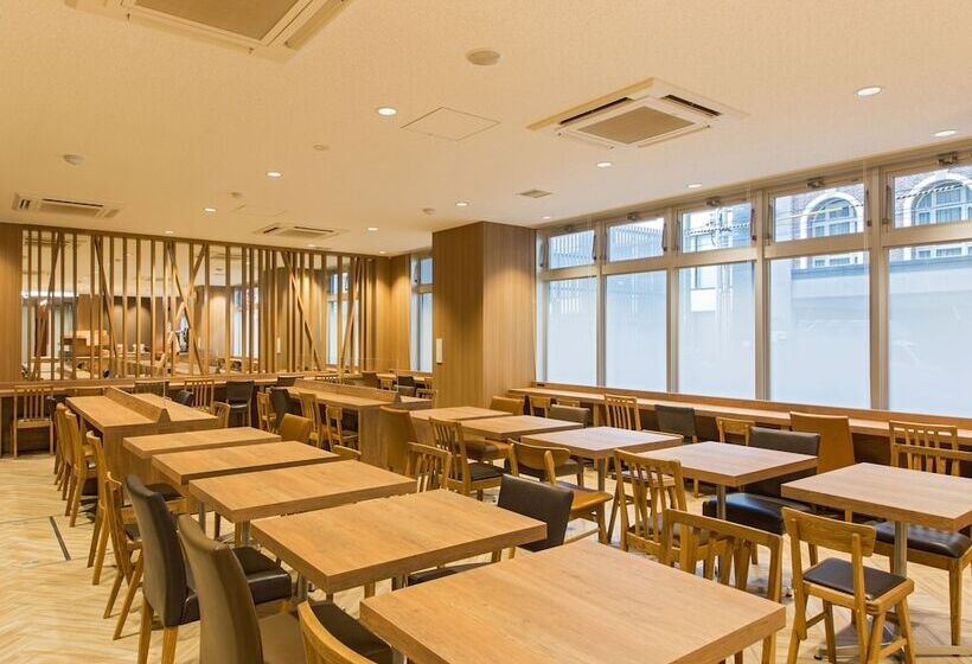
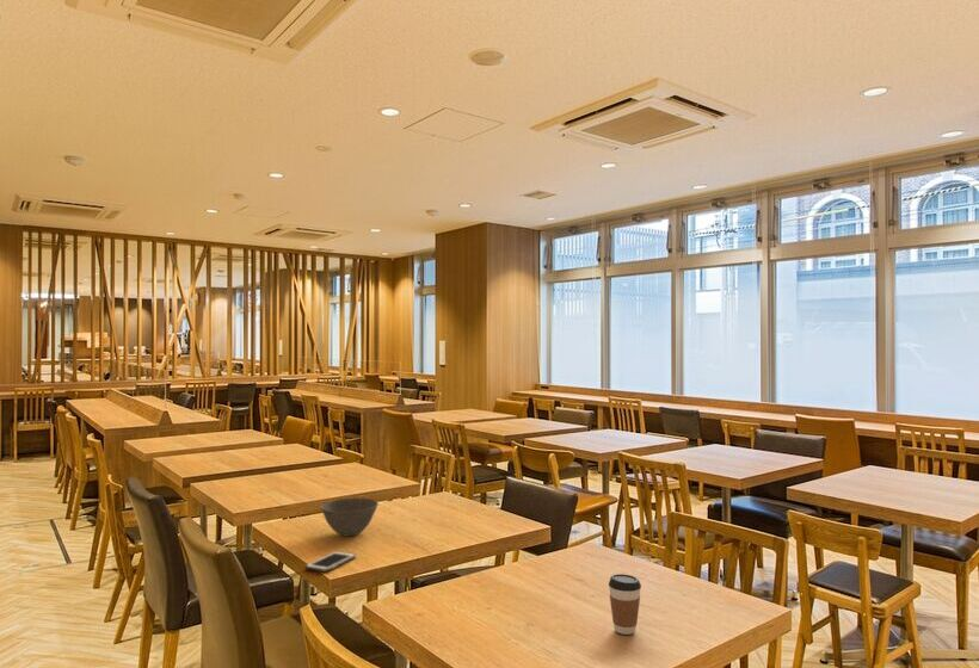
+ cell phone [304,550,357,573]
+ coffee cup [608,573,642,636]
+ bowl [320,496,380,538]
